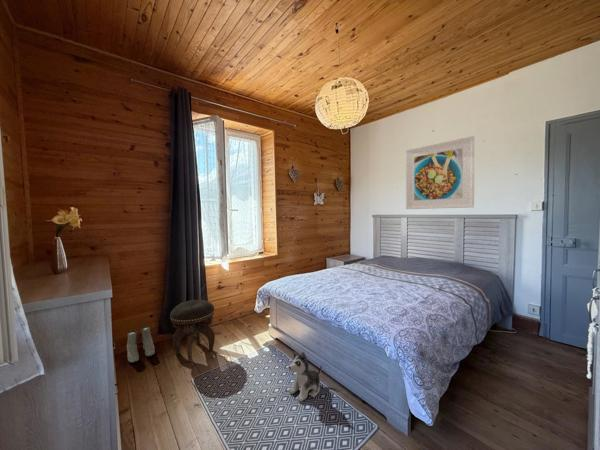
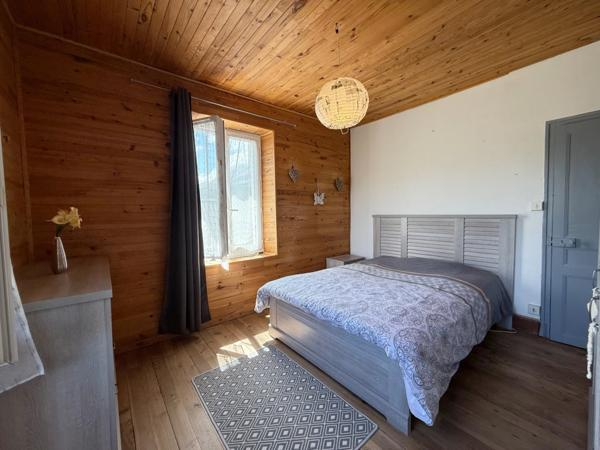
- footstool [169,299,216,363]
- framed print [405,135,476,210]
- boots [126,325,156,364]
- plush toy [288,350,323,403]
